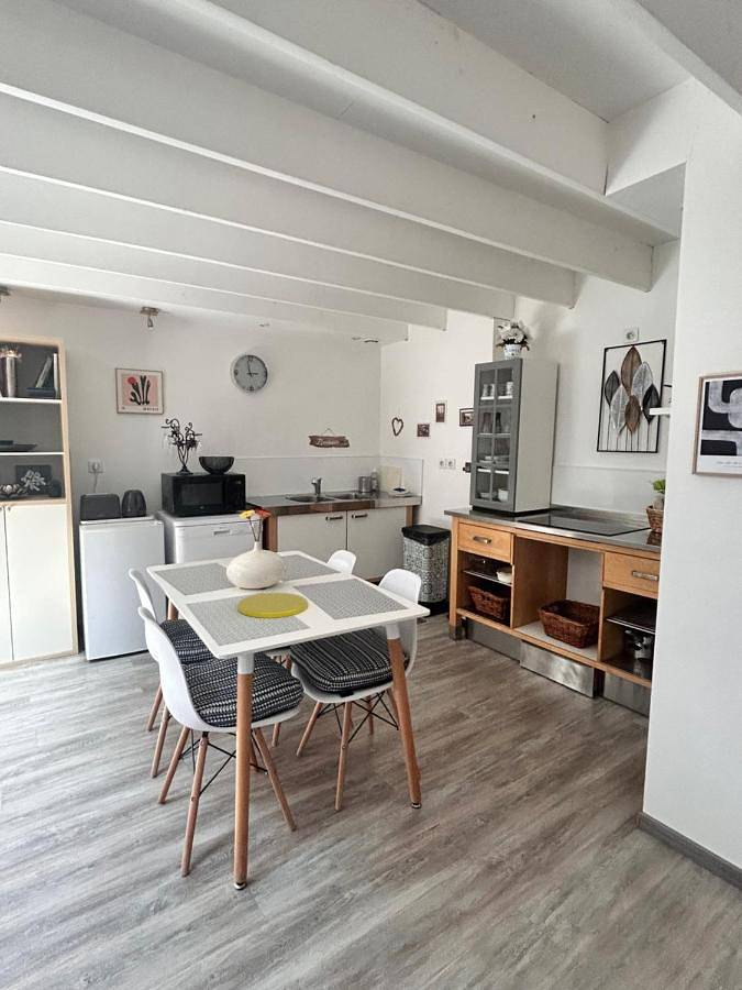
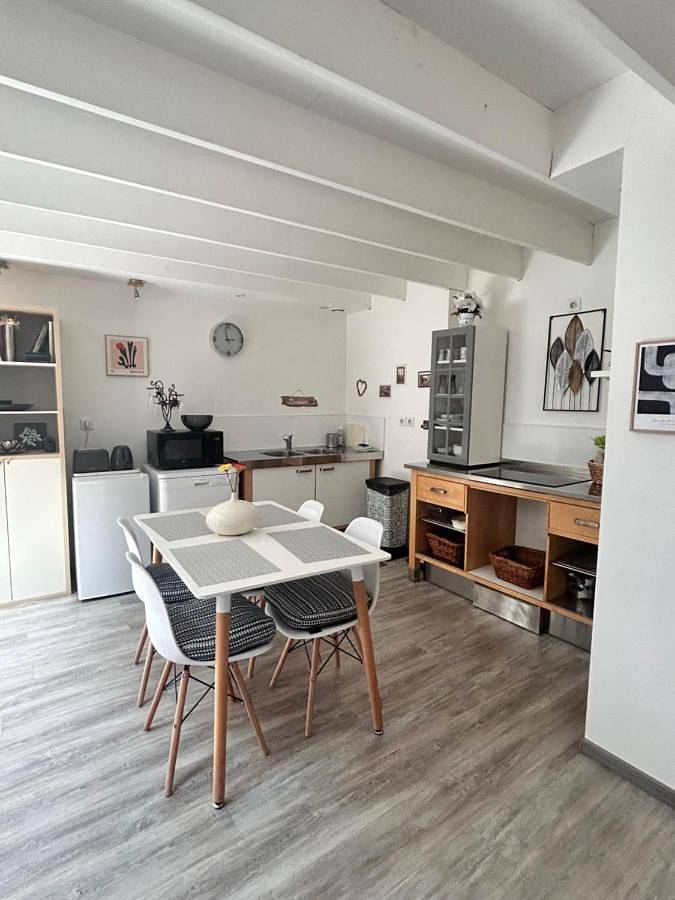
- plate [236,592,309,619]
